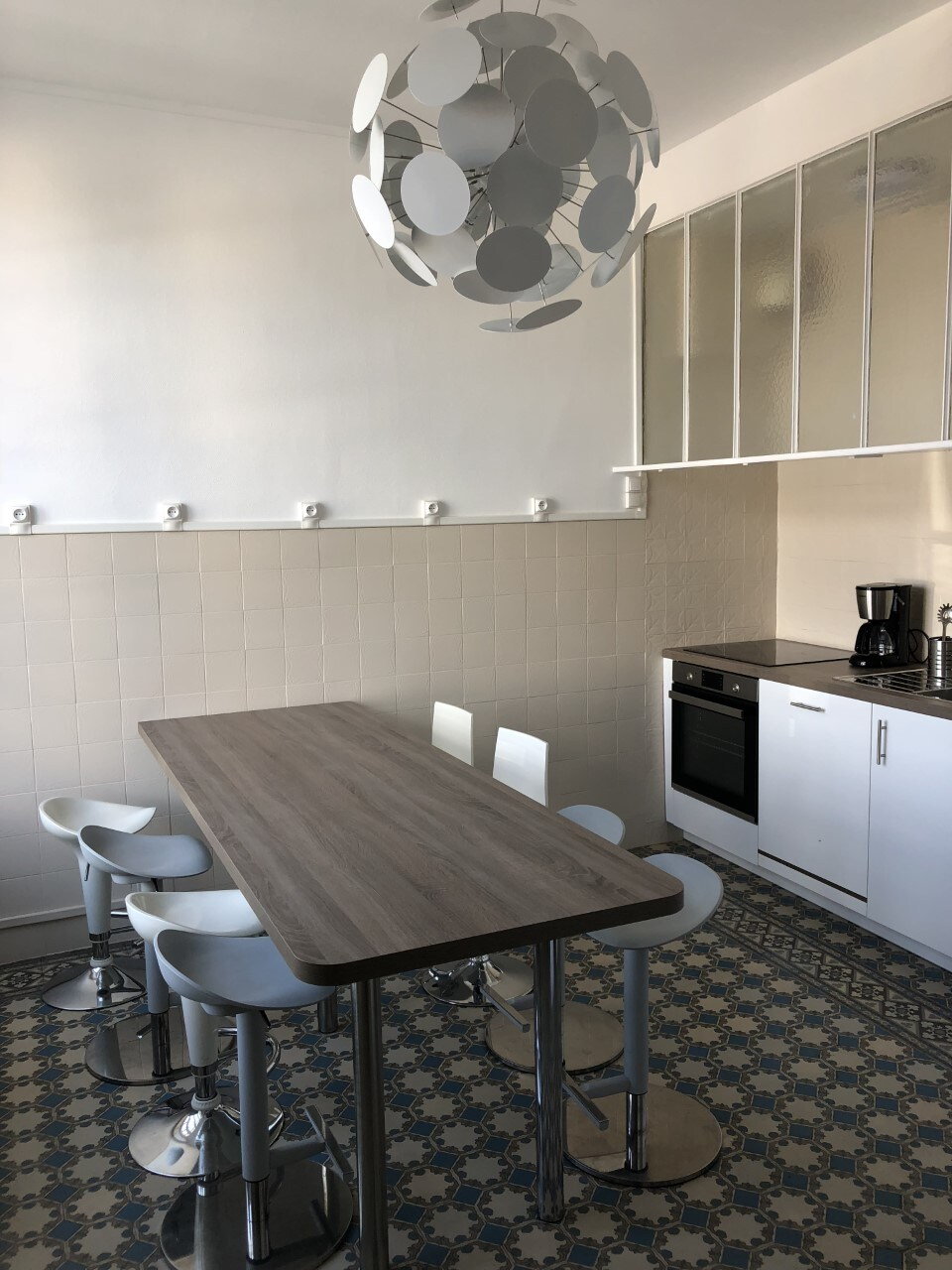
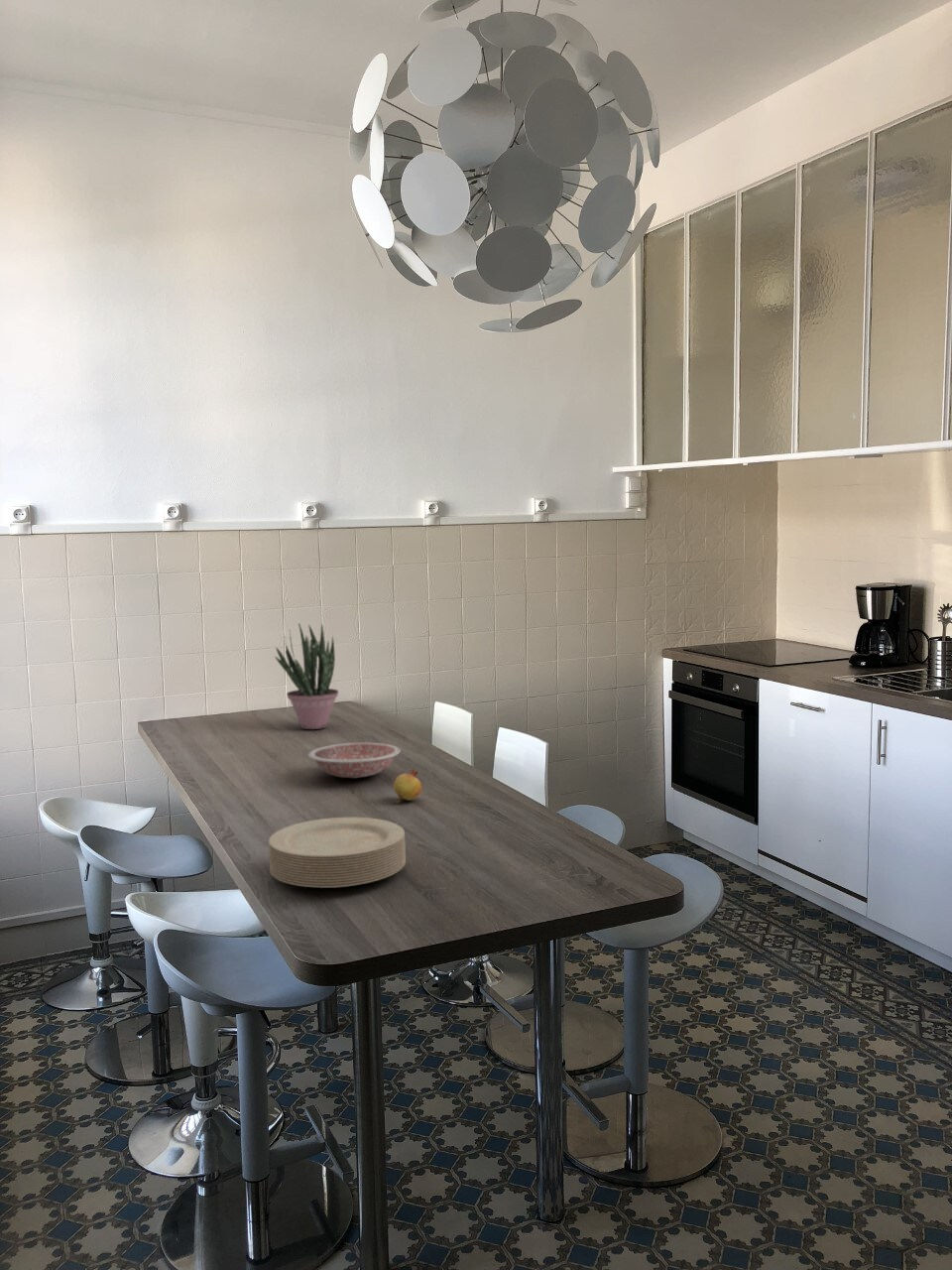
+ plate [268,817,407,889]
+ potted plant [274,622,339,730]
+ fruit [393,768,423,804]
+ bowl [307,742,402,779]
